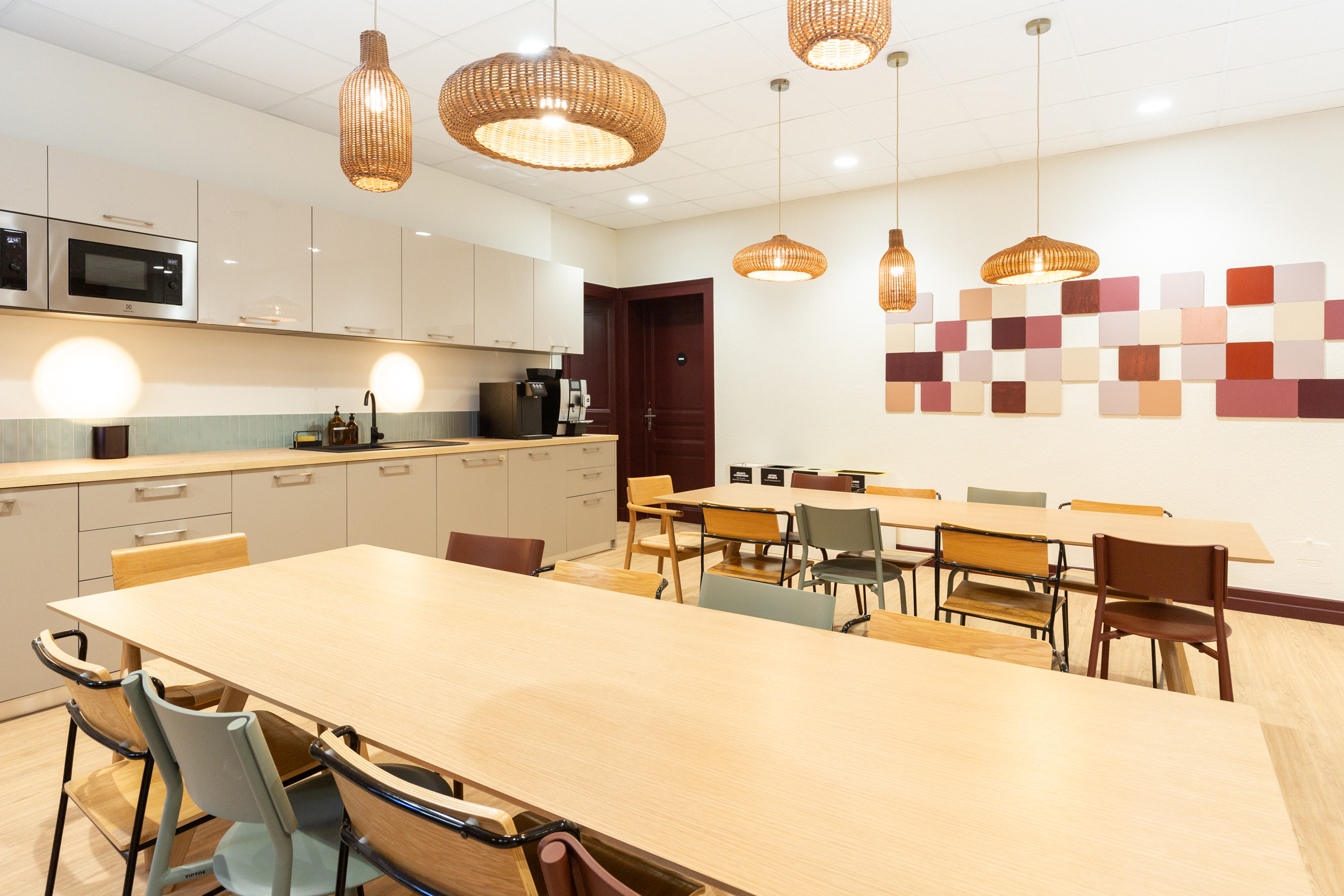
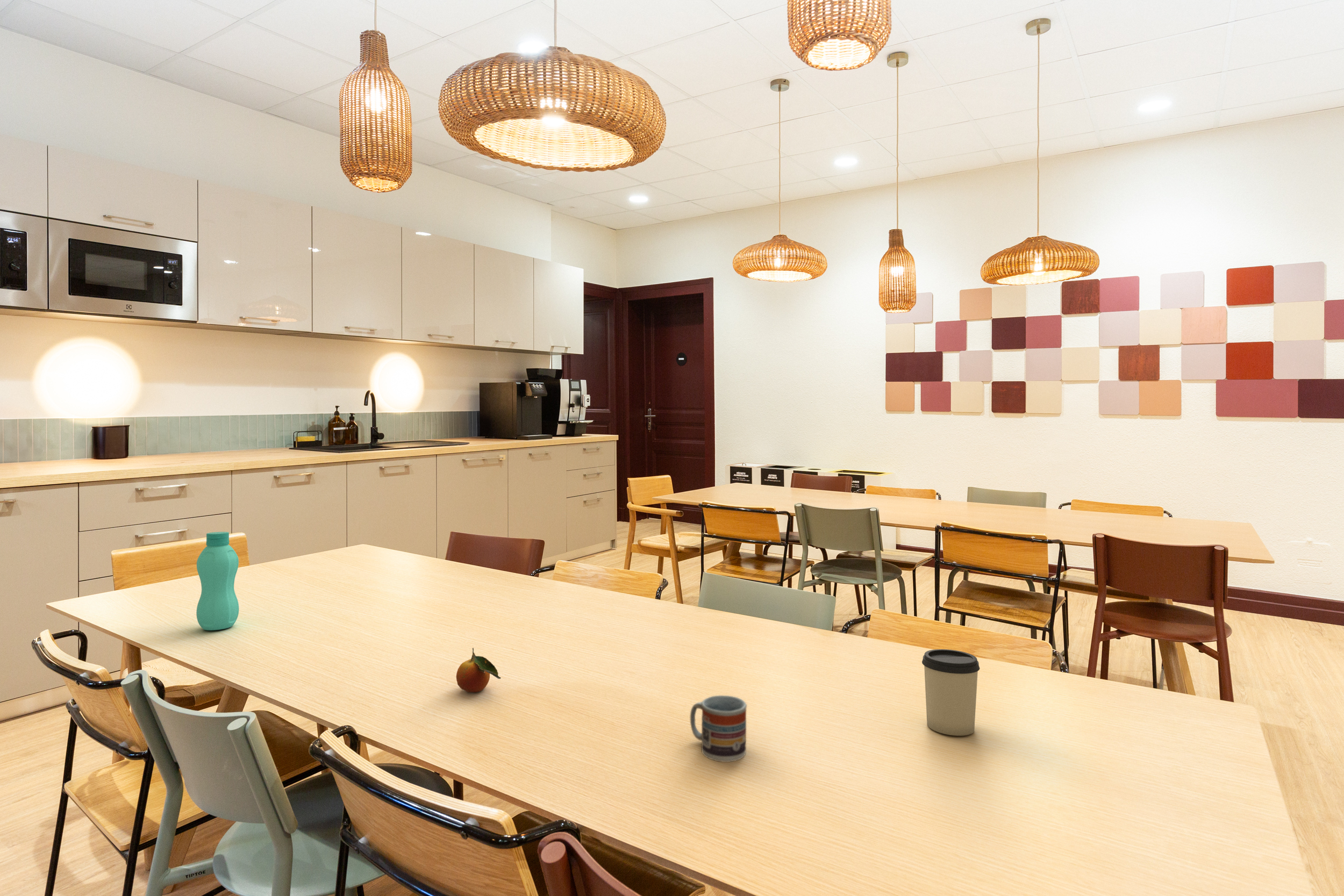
+ cup [690,695,747,763]
+ cup [921,649,980,736]
+ fruit [456,647,501,693]
+ bottle [196,531,239,631]
